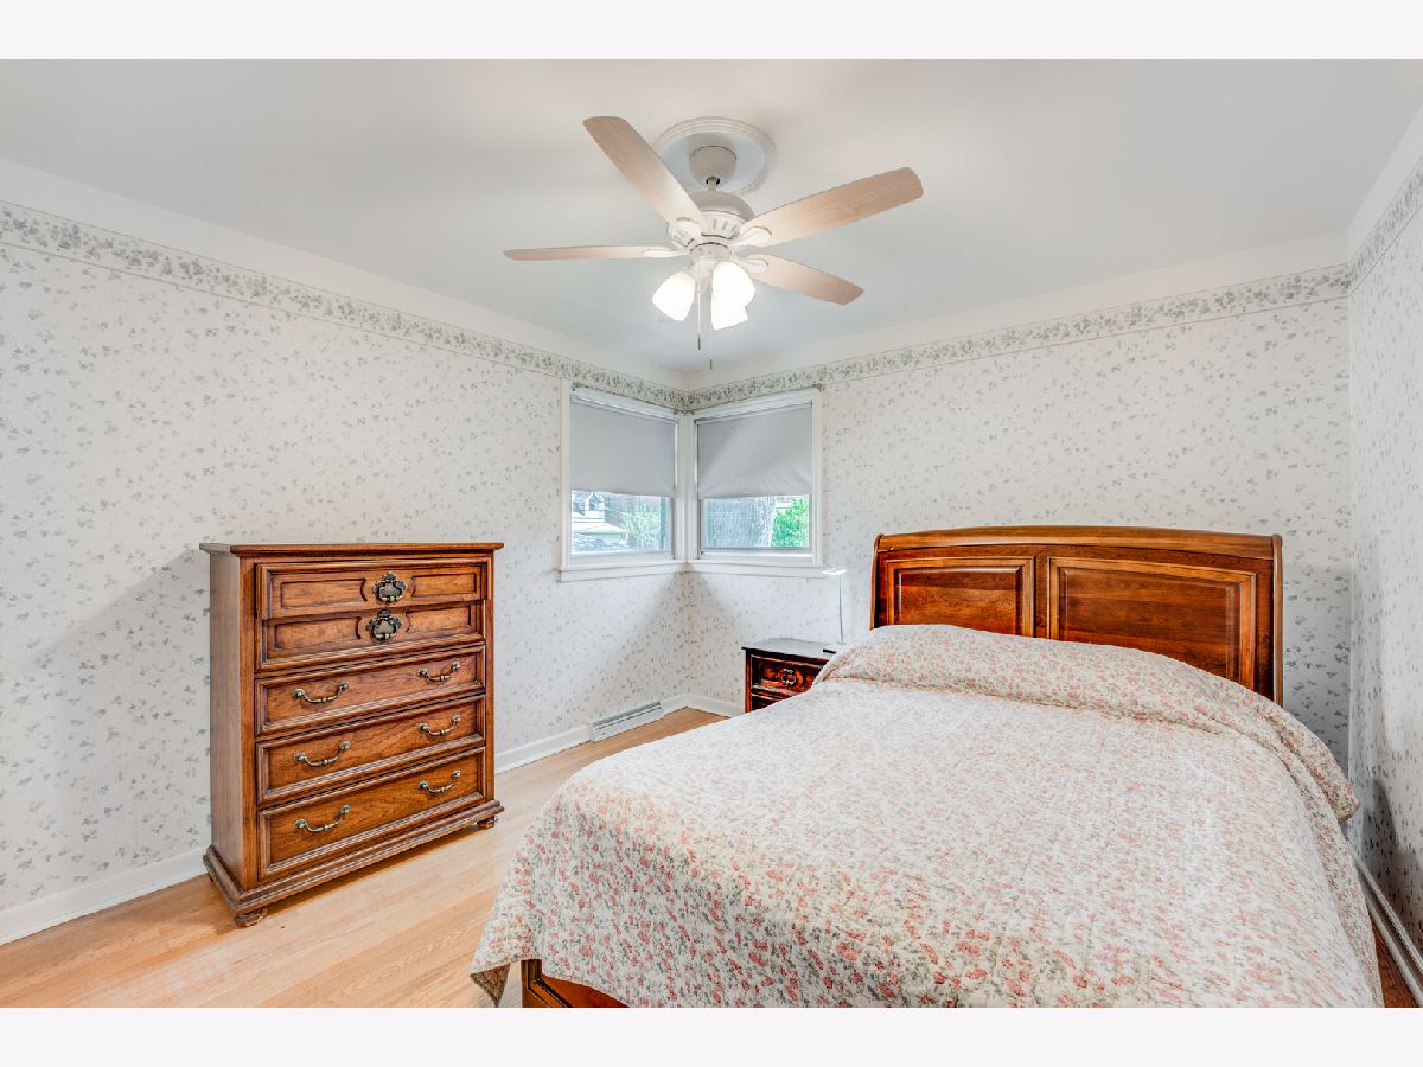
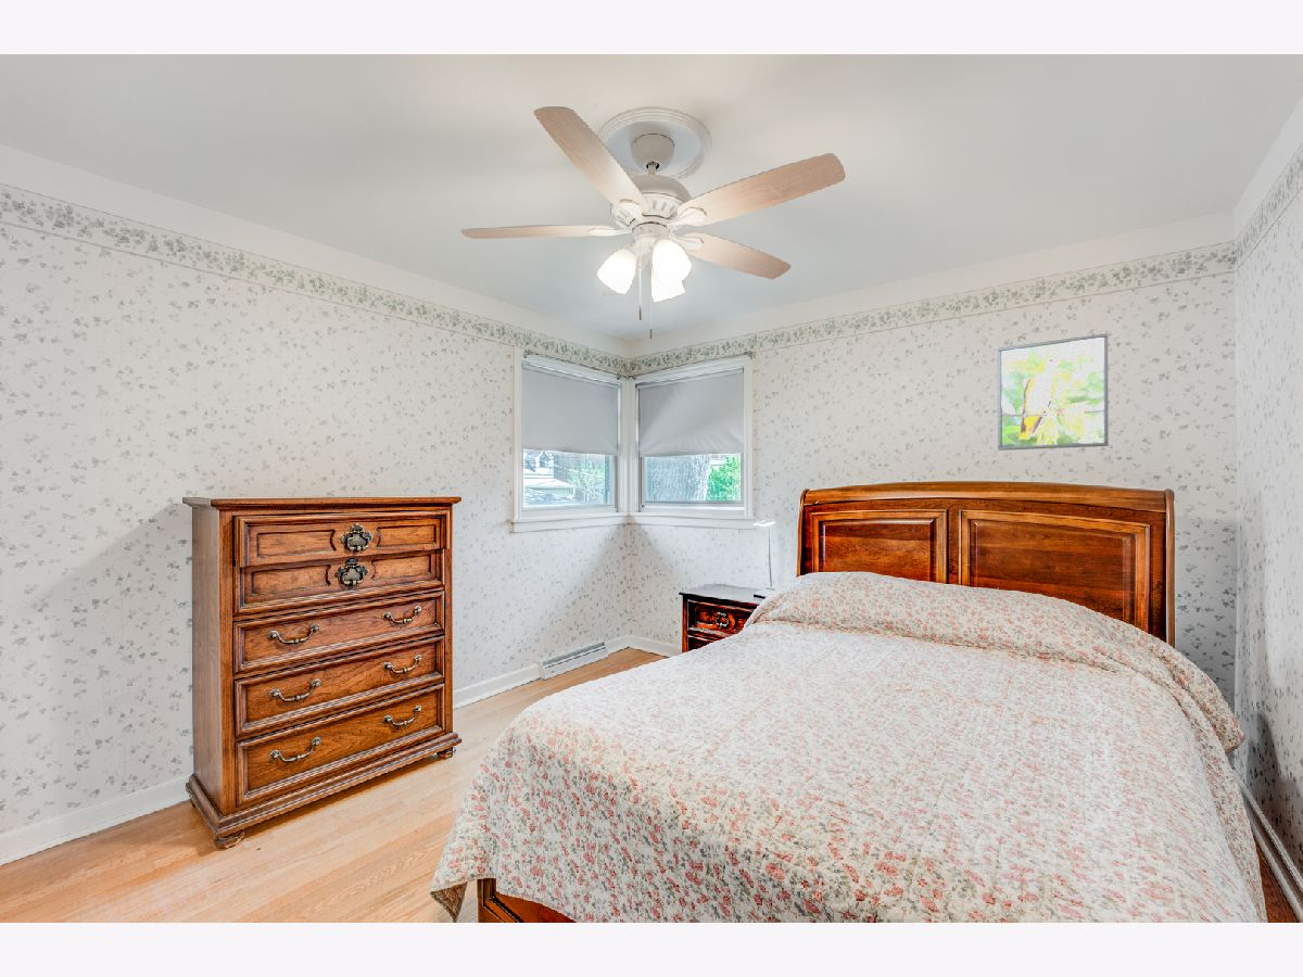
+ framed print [997,332,1110,452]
